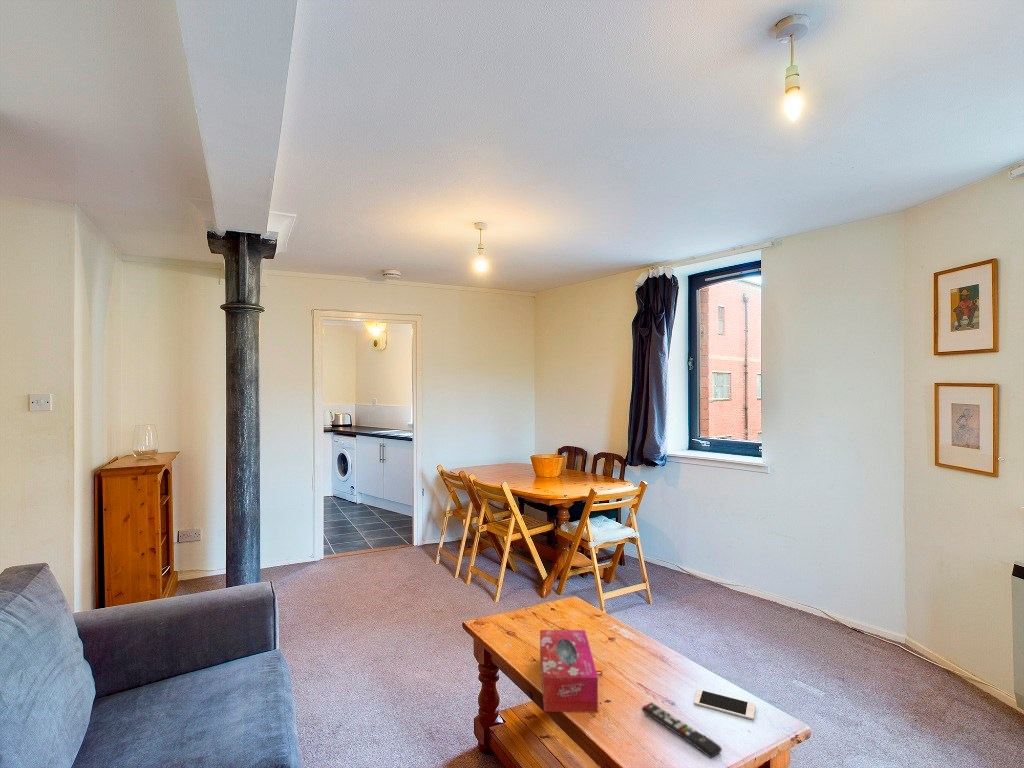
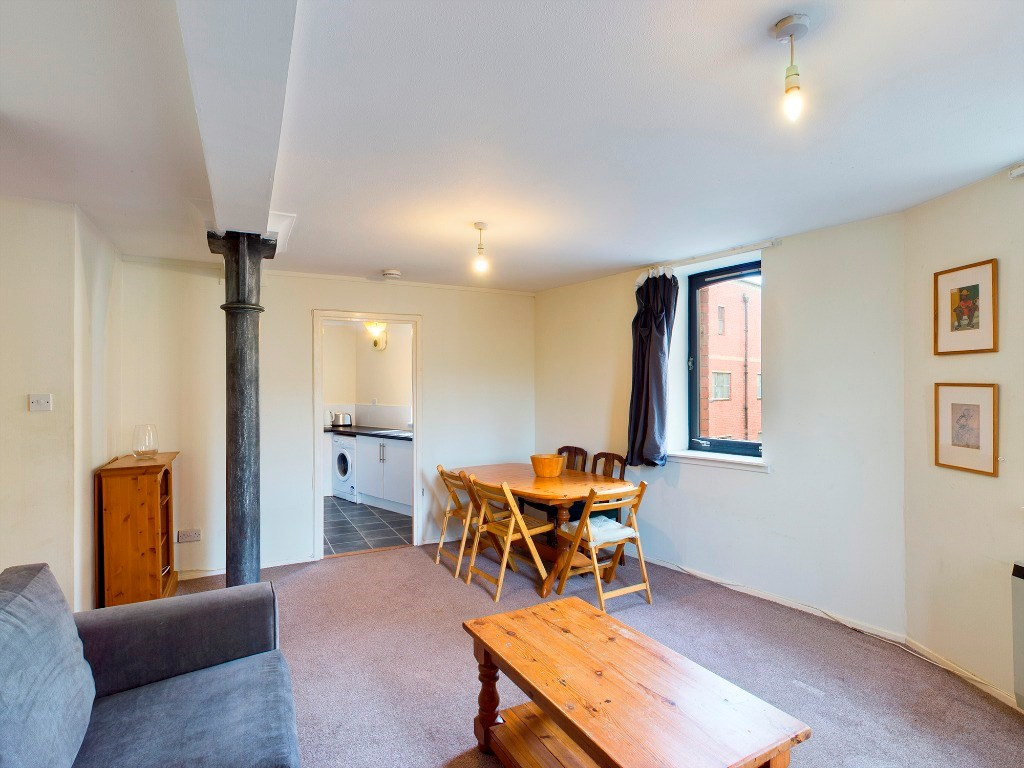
- remote control [641,701,723,759]
- tissue box [539,629,599,714]
- cell phone [693,688,756,721]
